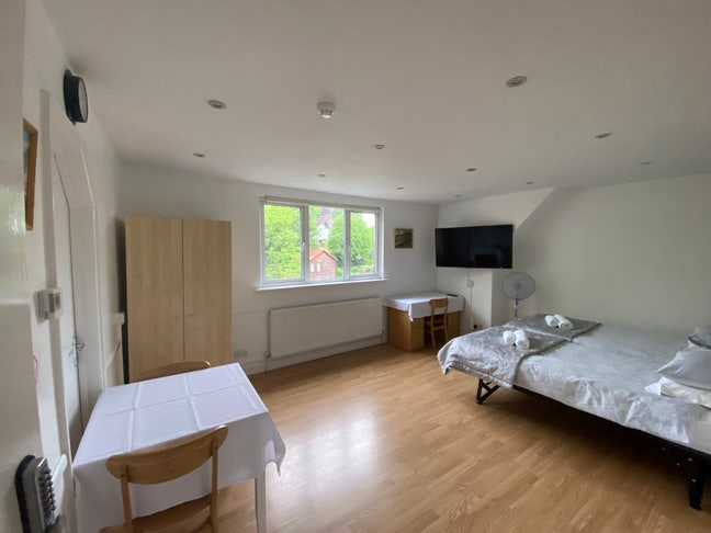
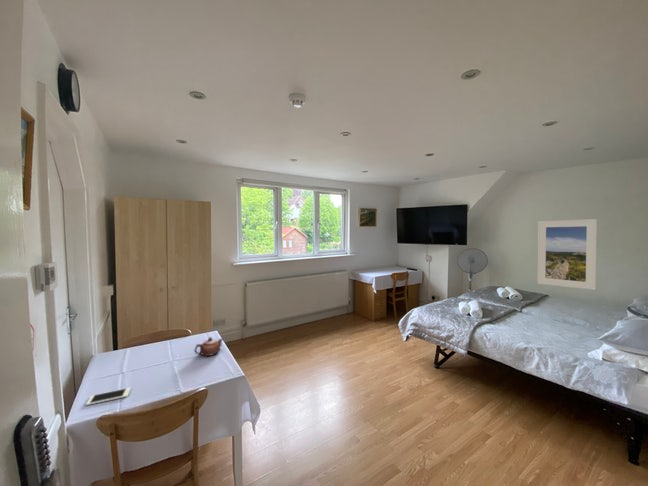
+ cell phone [85,387,132,406]
+ teapot [193,336,224,357]
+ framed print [536,218,598,291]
